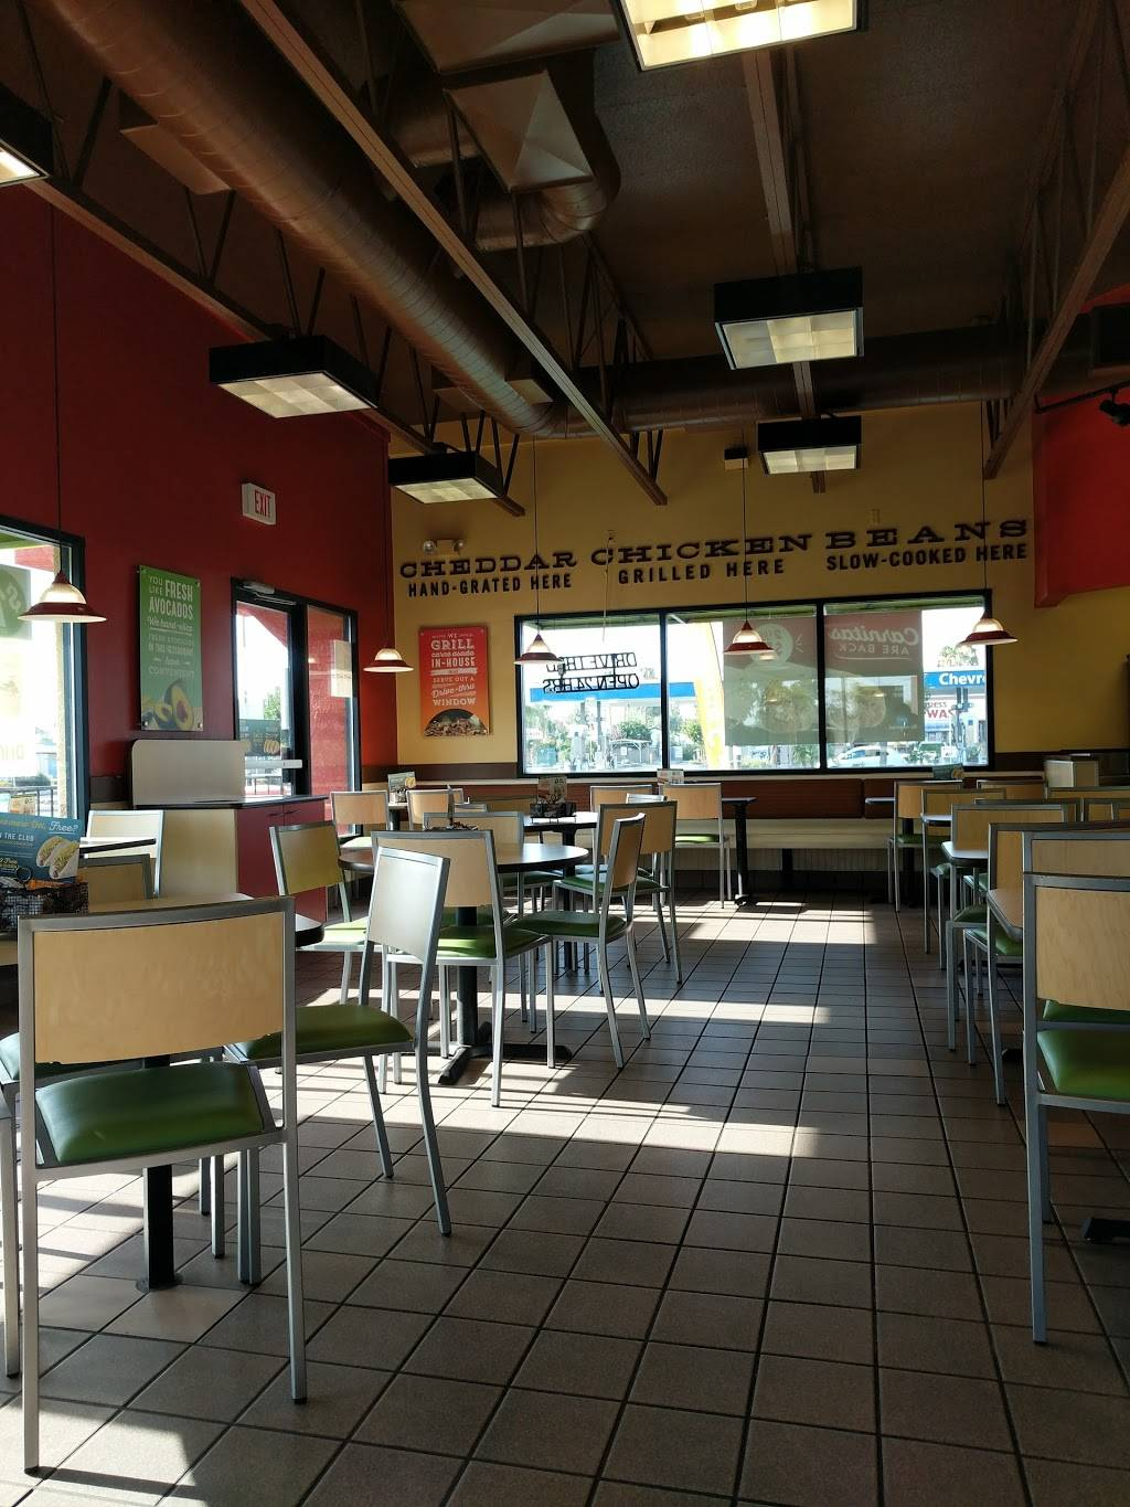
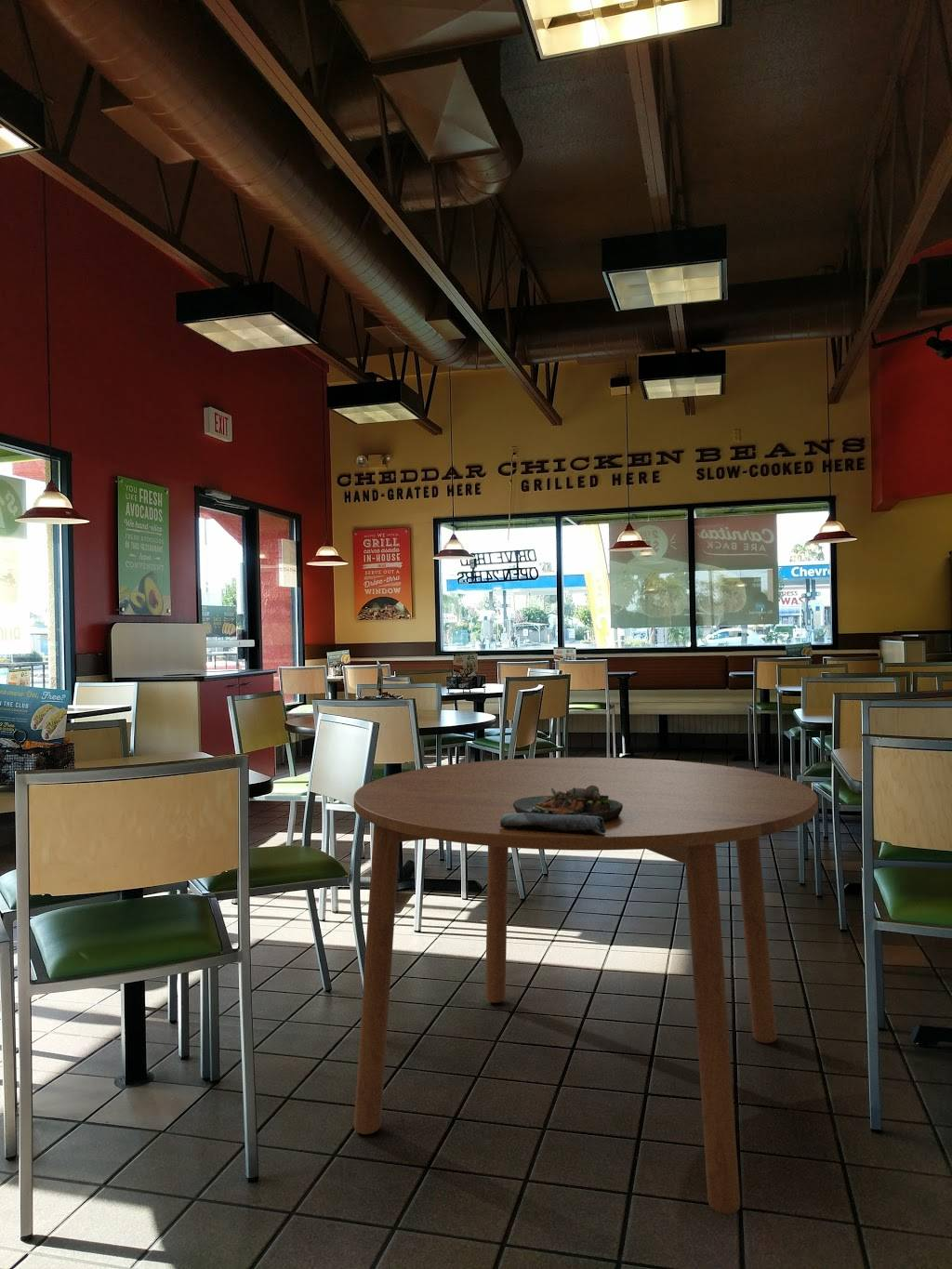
+ dining table [353,757,819,1214]
+ food plate [500,786,623,834]
